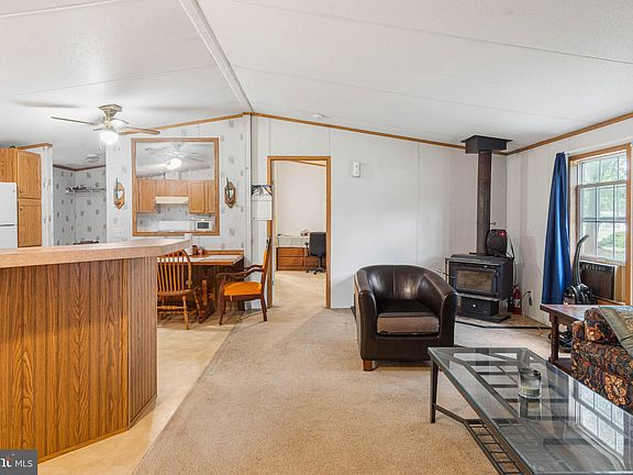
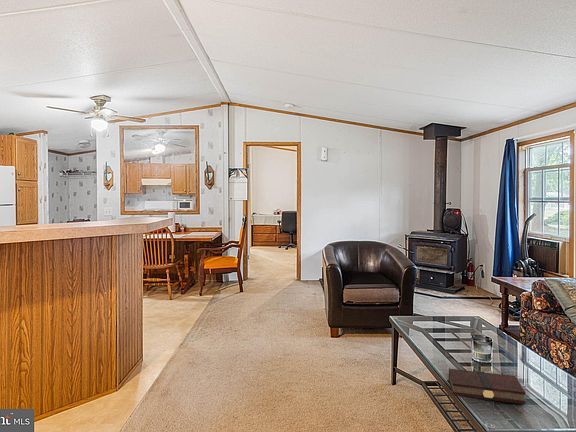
+ book [448,368,527,405]
